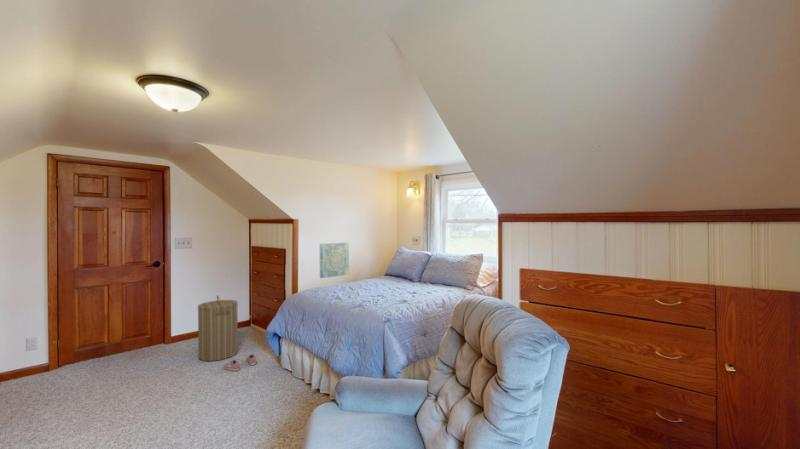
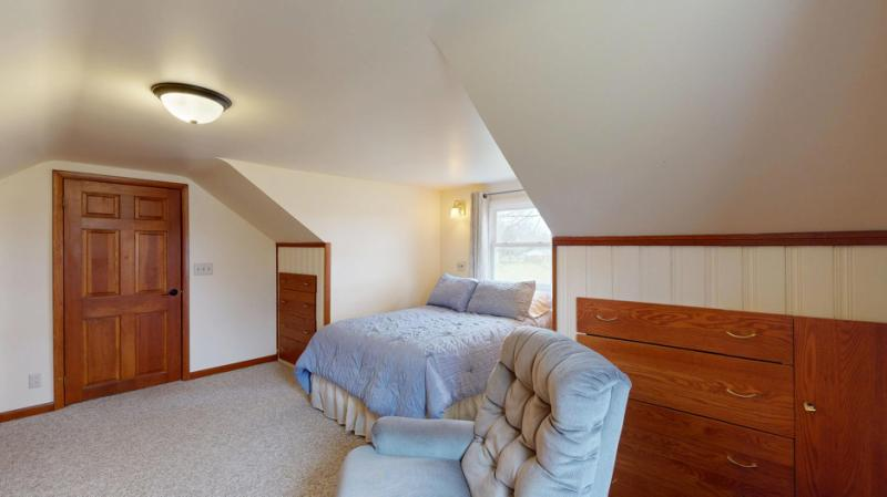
- wall art [319,241,350,279]
- laundry hamper [197,294,239,362]
- shoe [223,353,257,372]
